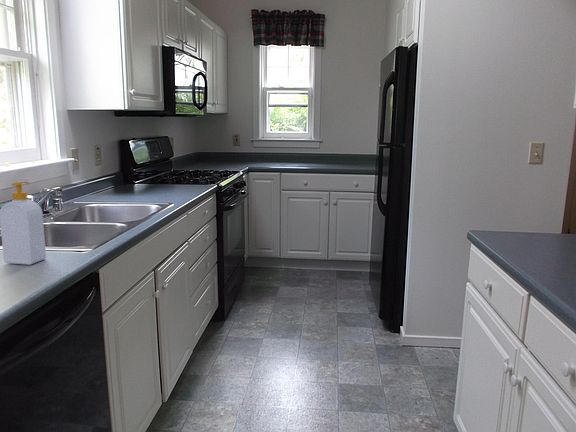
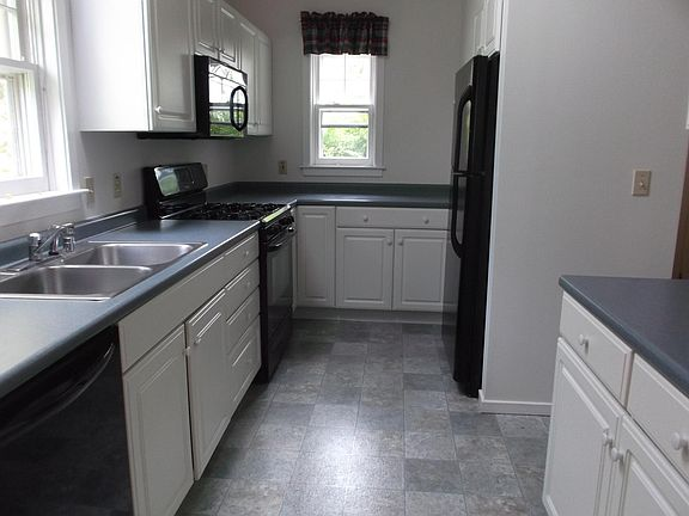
- soap bottle [0,180,47,266]
